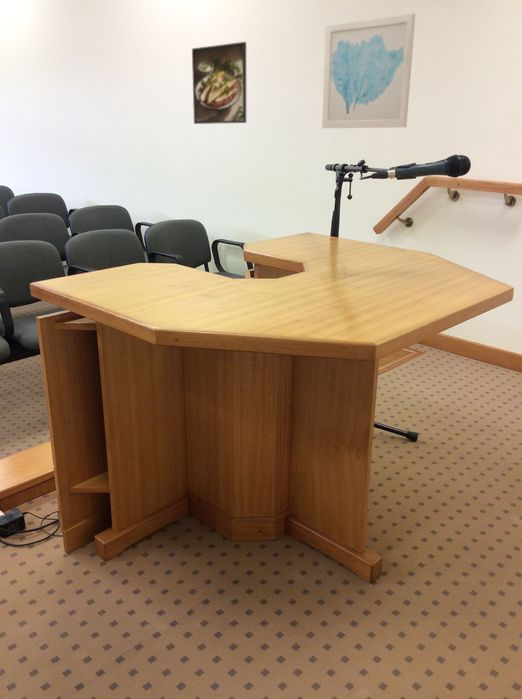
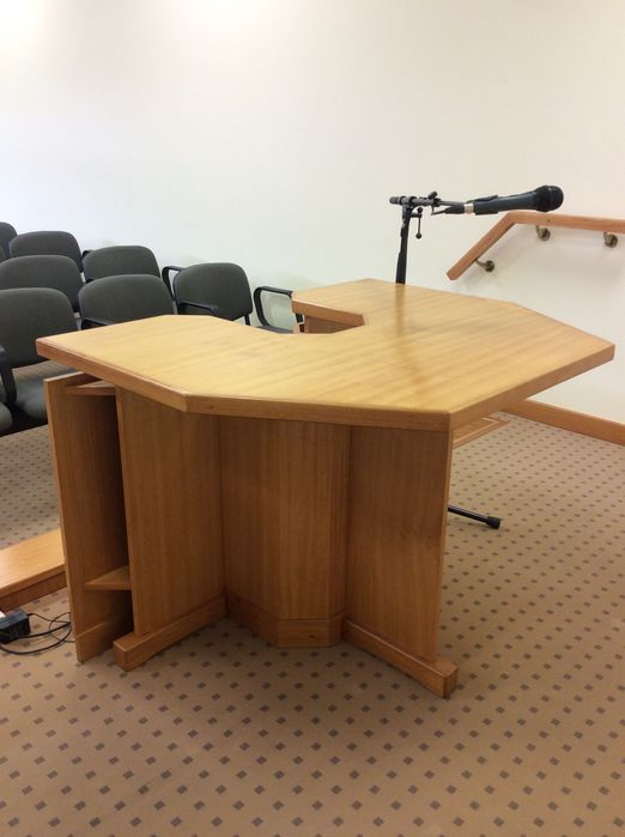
- wall art [321,12,416,129]
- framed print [191,41,247,125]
